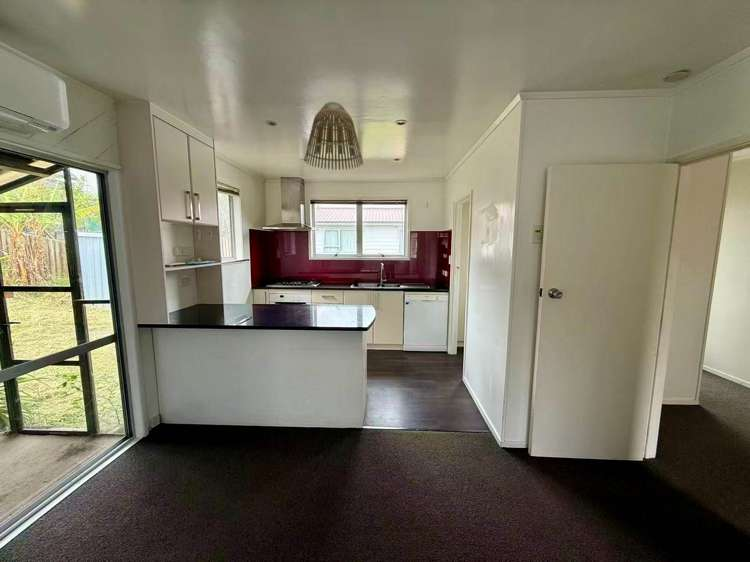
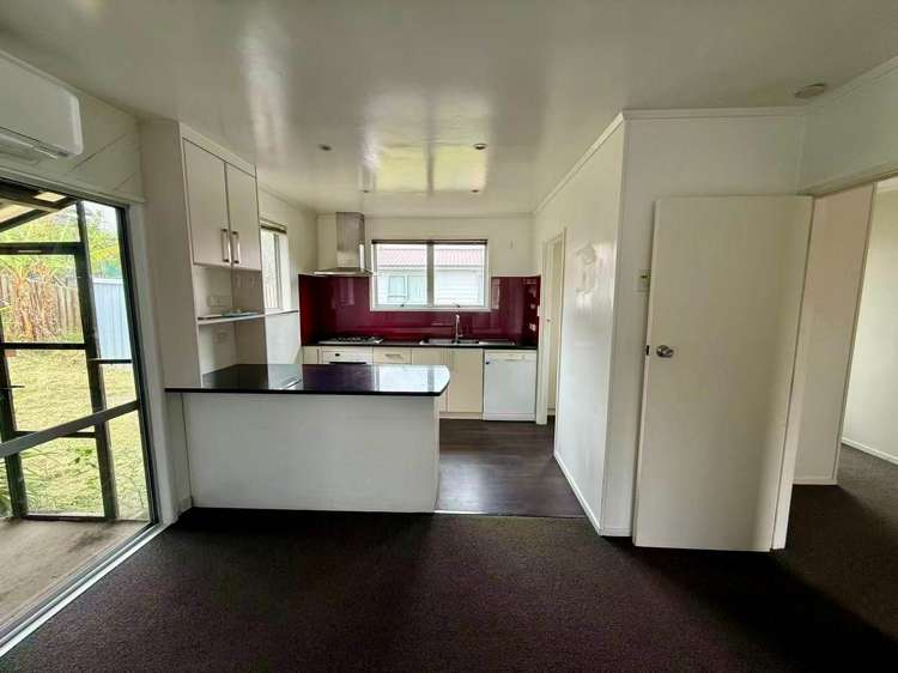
- lamp shade [303,101,364,171]
